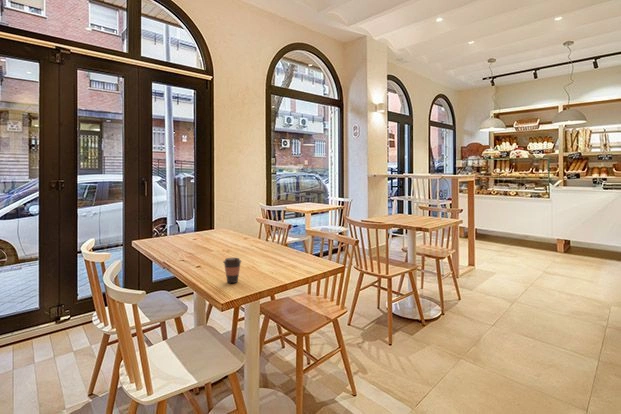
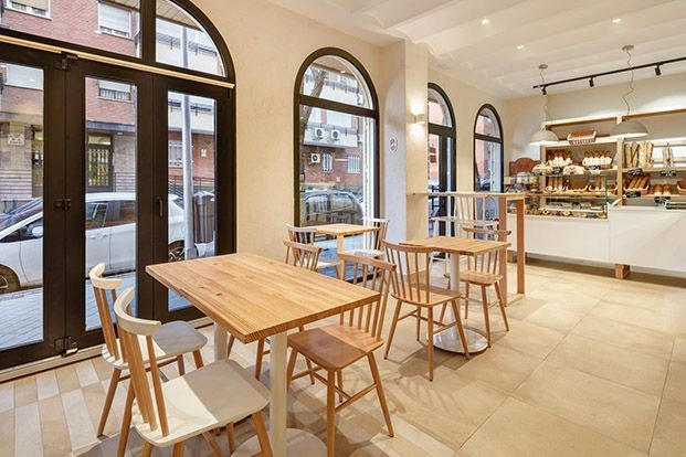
- coffee cup [222,257,242,284]
